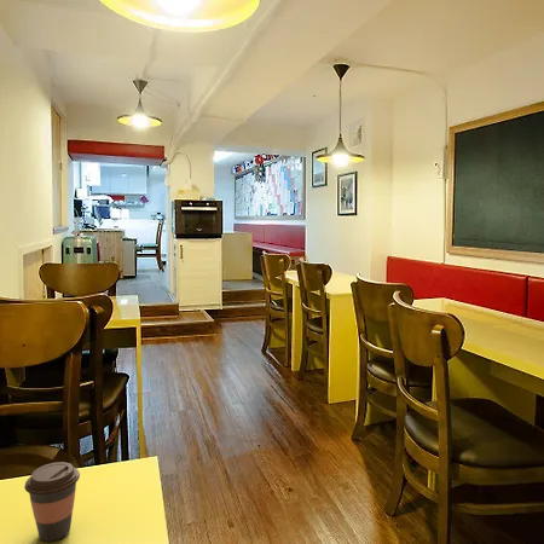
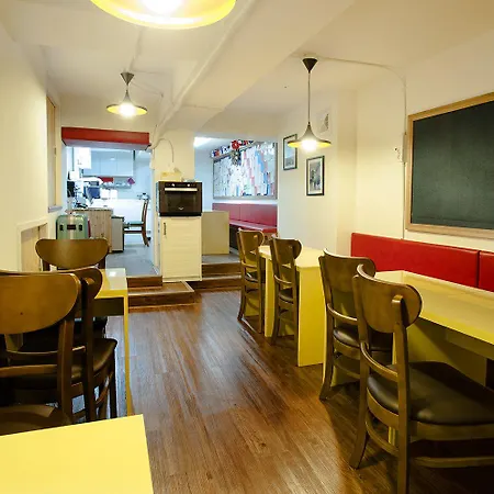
- coffee cup [23,461,81,543]
